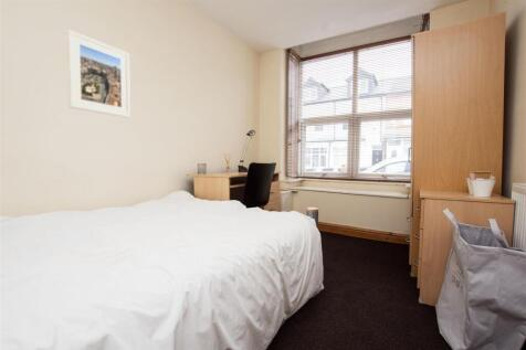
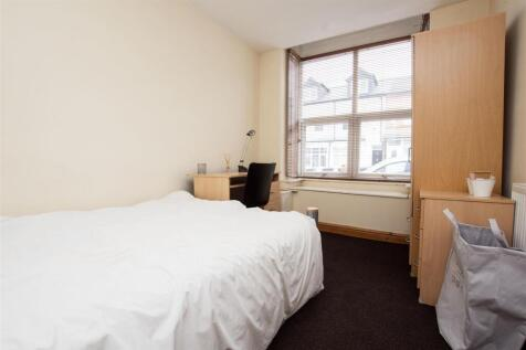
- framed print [66,29,132,119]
